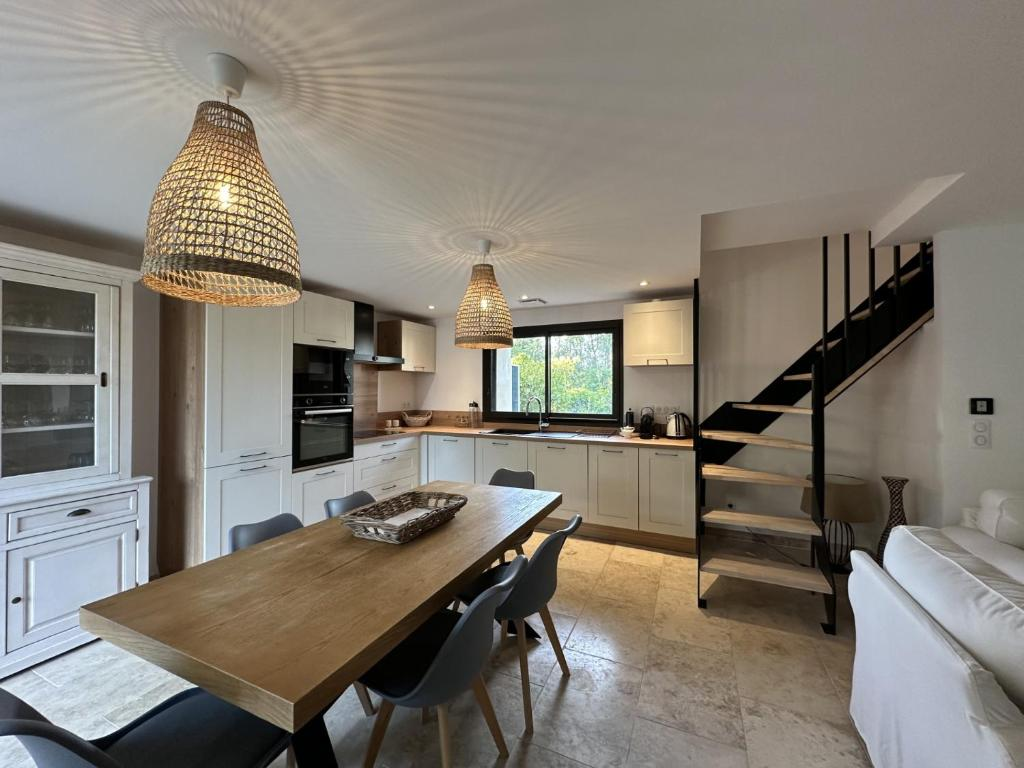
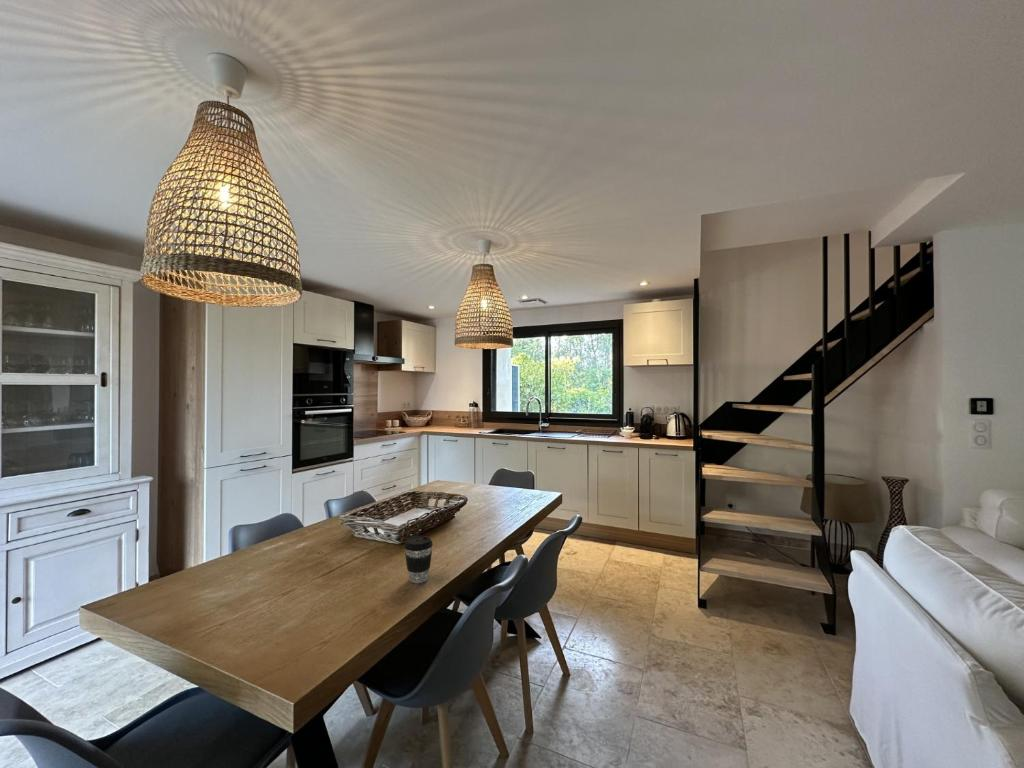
+ coffee cup [403,535,434,584]
